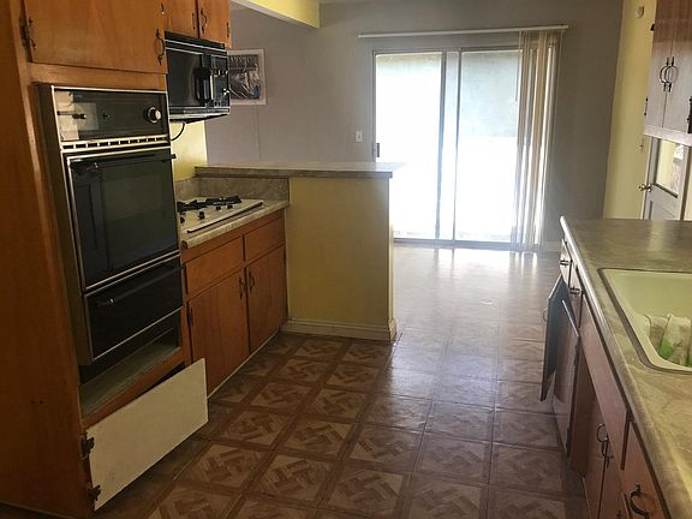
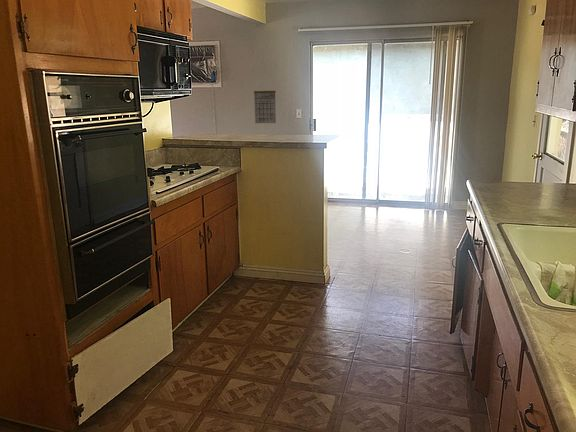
+ calendar [253,85,277,124]
